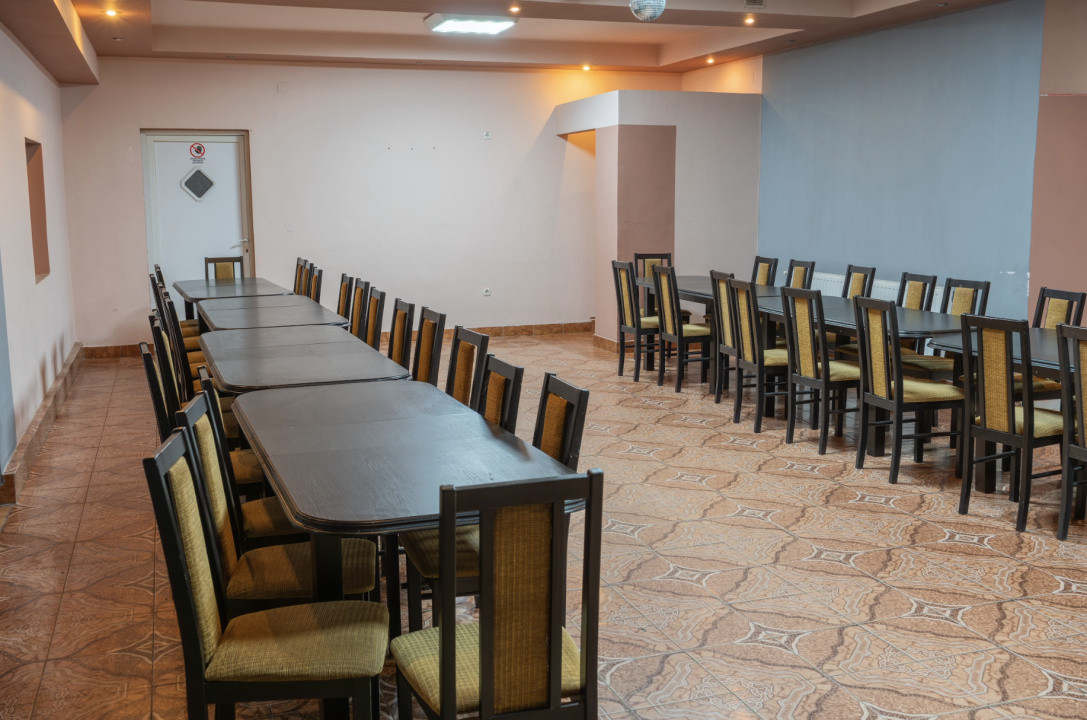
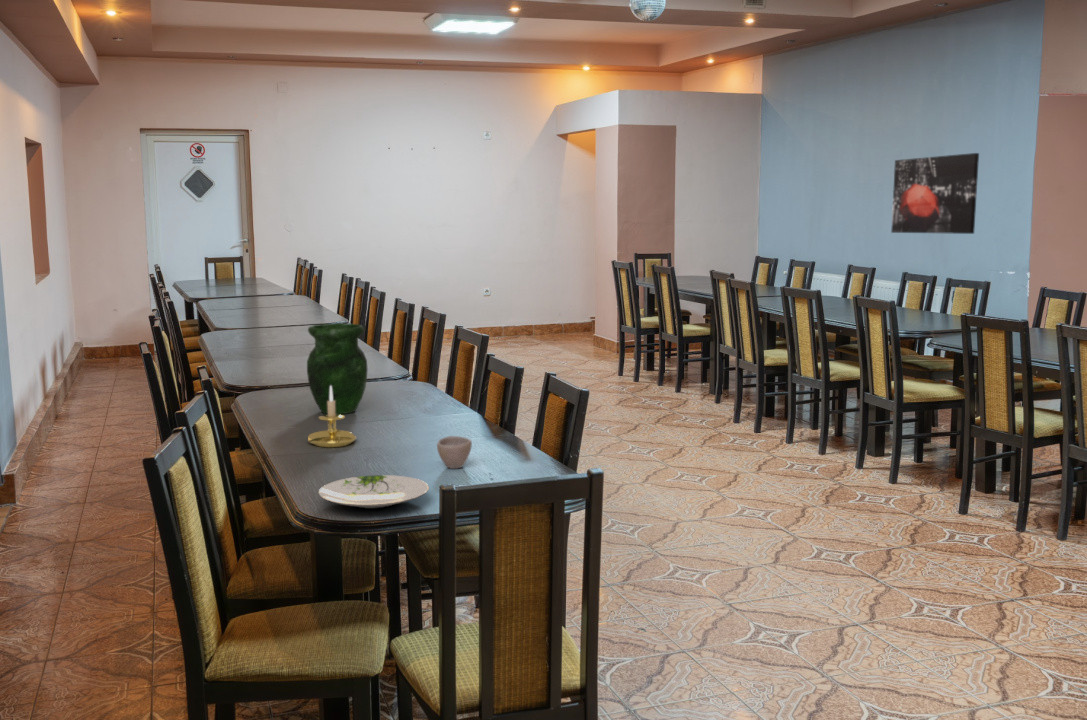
+ vase [306,323,369,415]
+ cup [436,435,473,470]
+ candle holder [307,386,358,448]
+ plate [317,474,430,510]
+ wall art [890,152,980,235]
